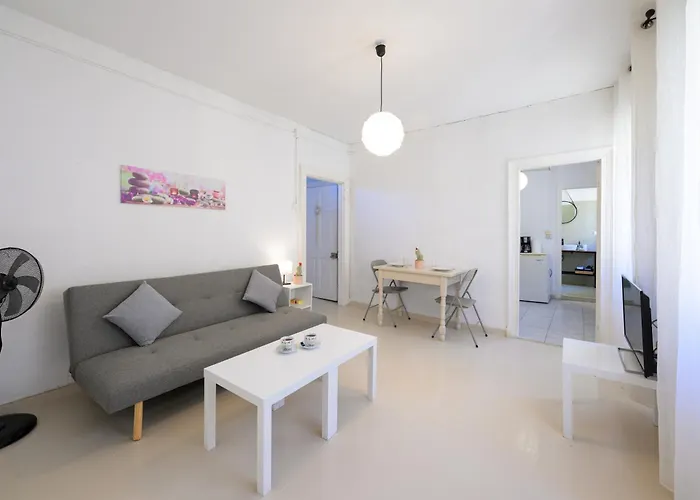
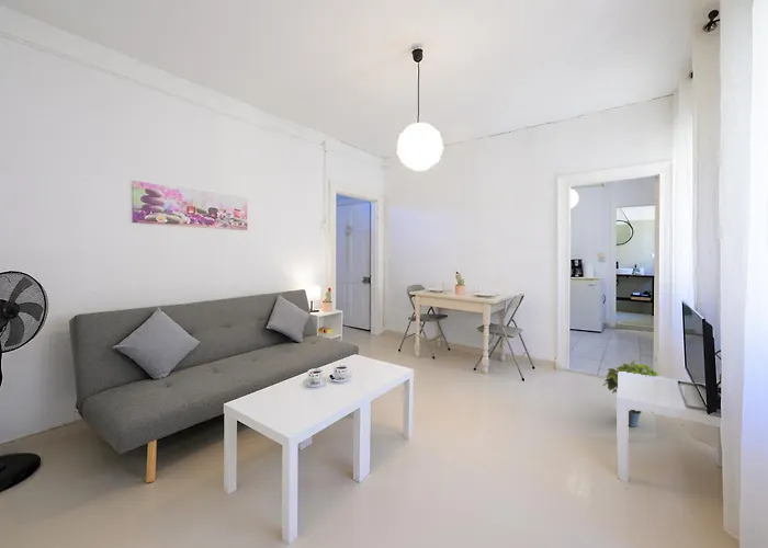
+ potted plant [602,359,659,429]
